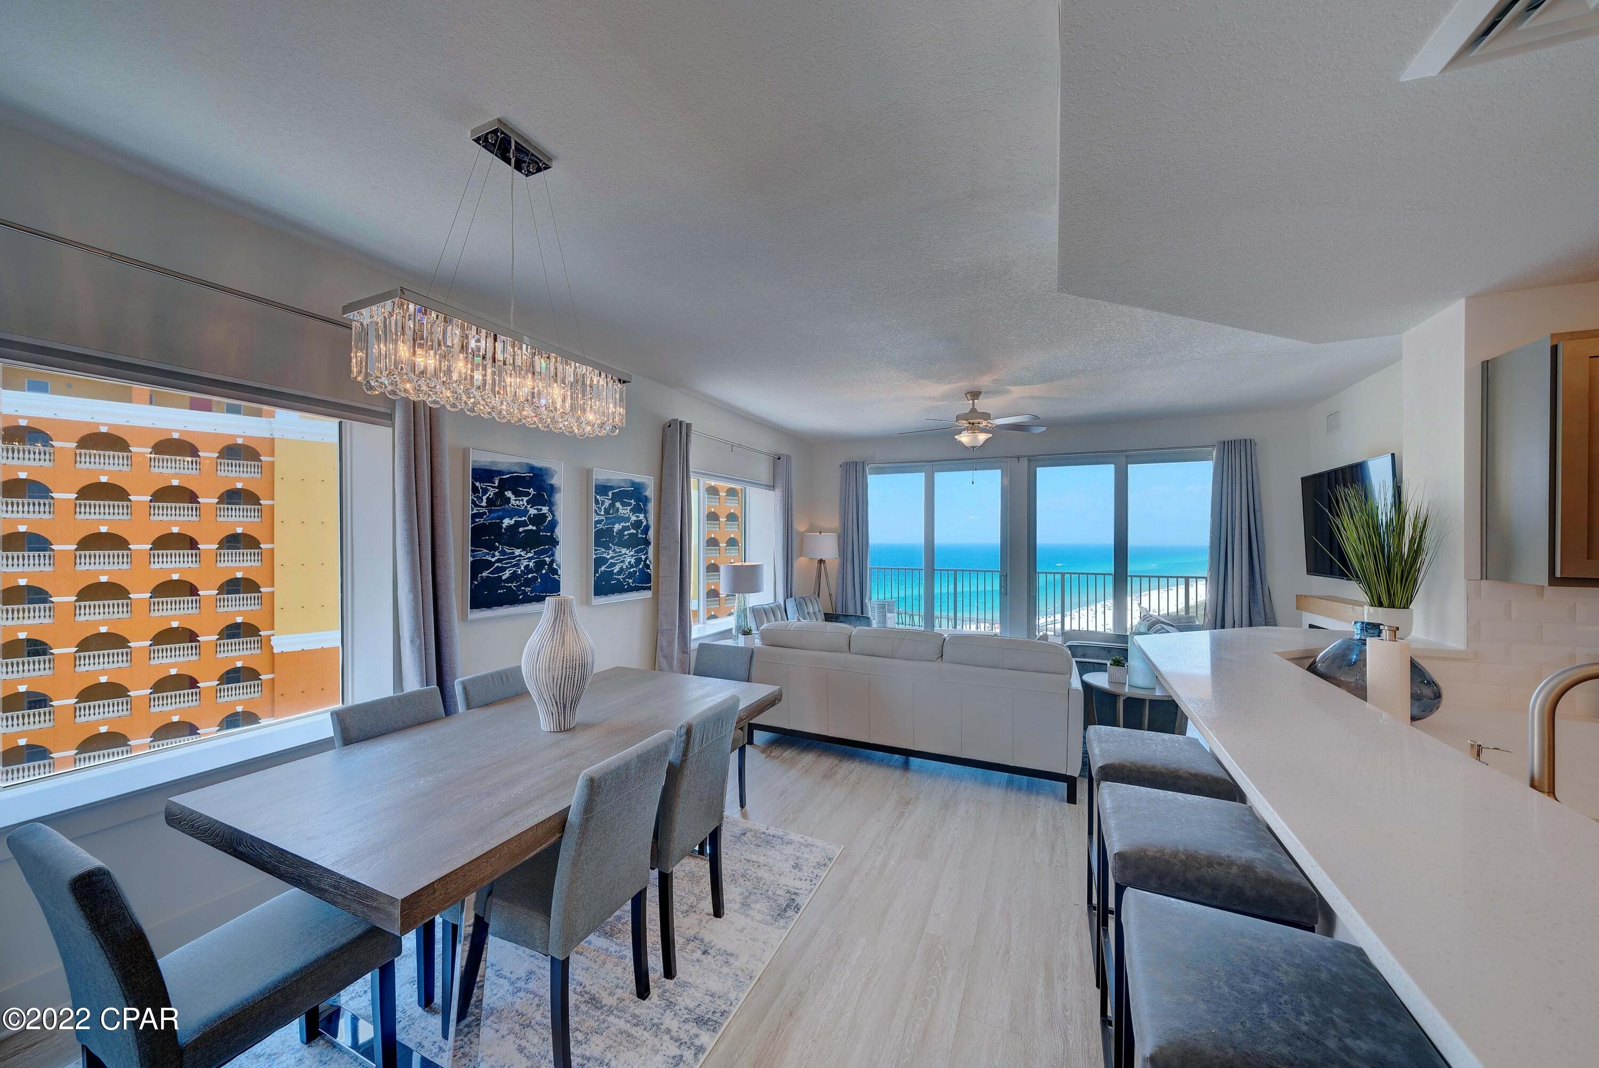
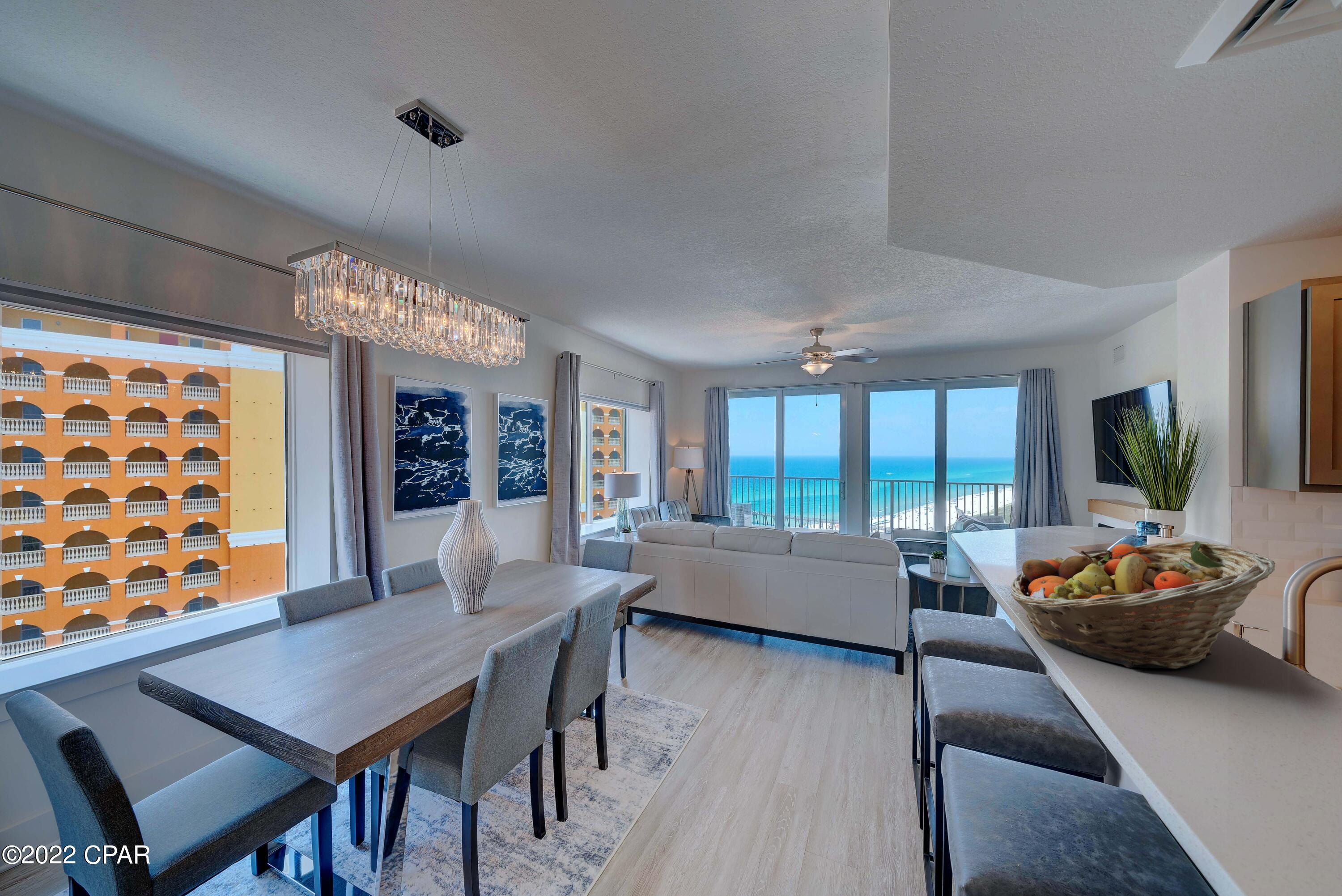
+ fruit basket [1010,540,1276,669]
